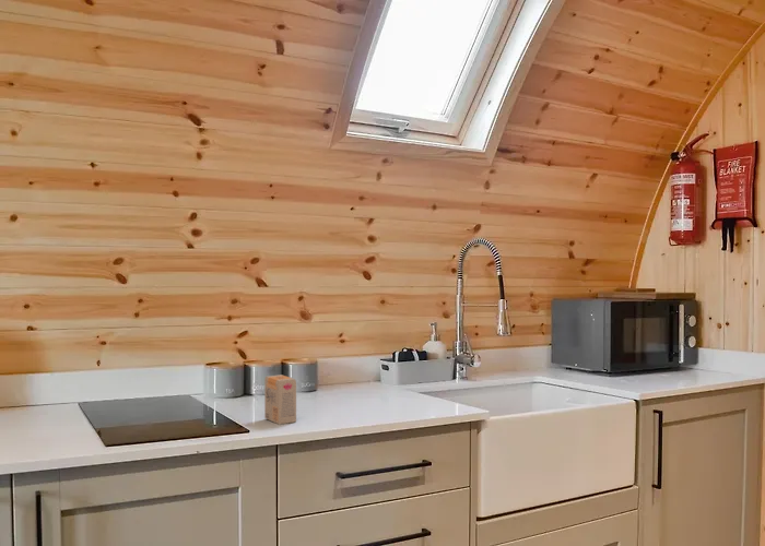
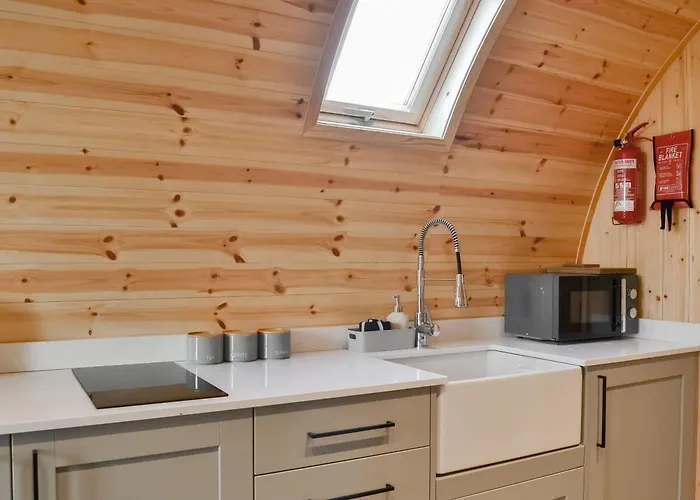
- tea box [263,373,297,426]
